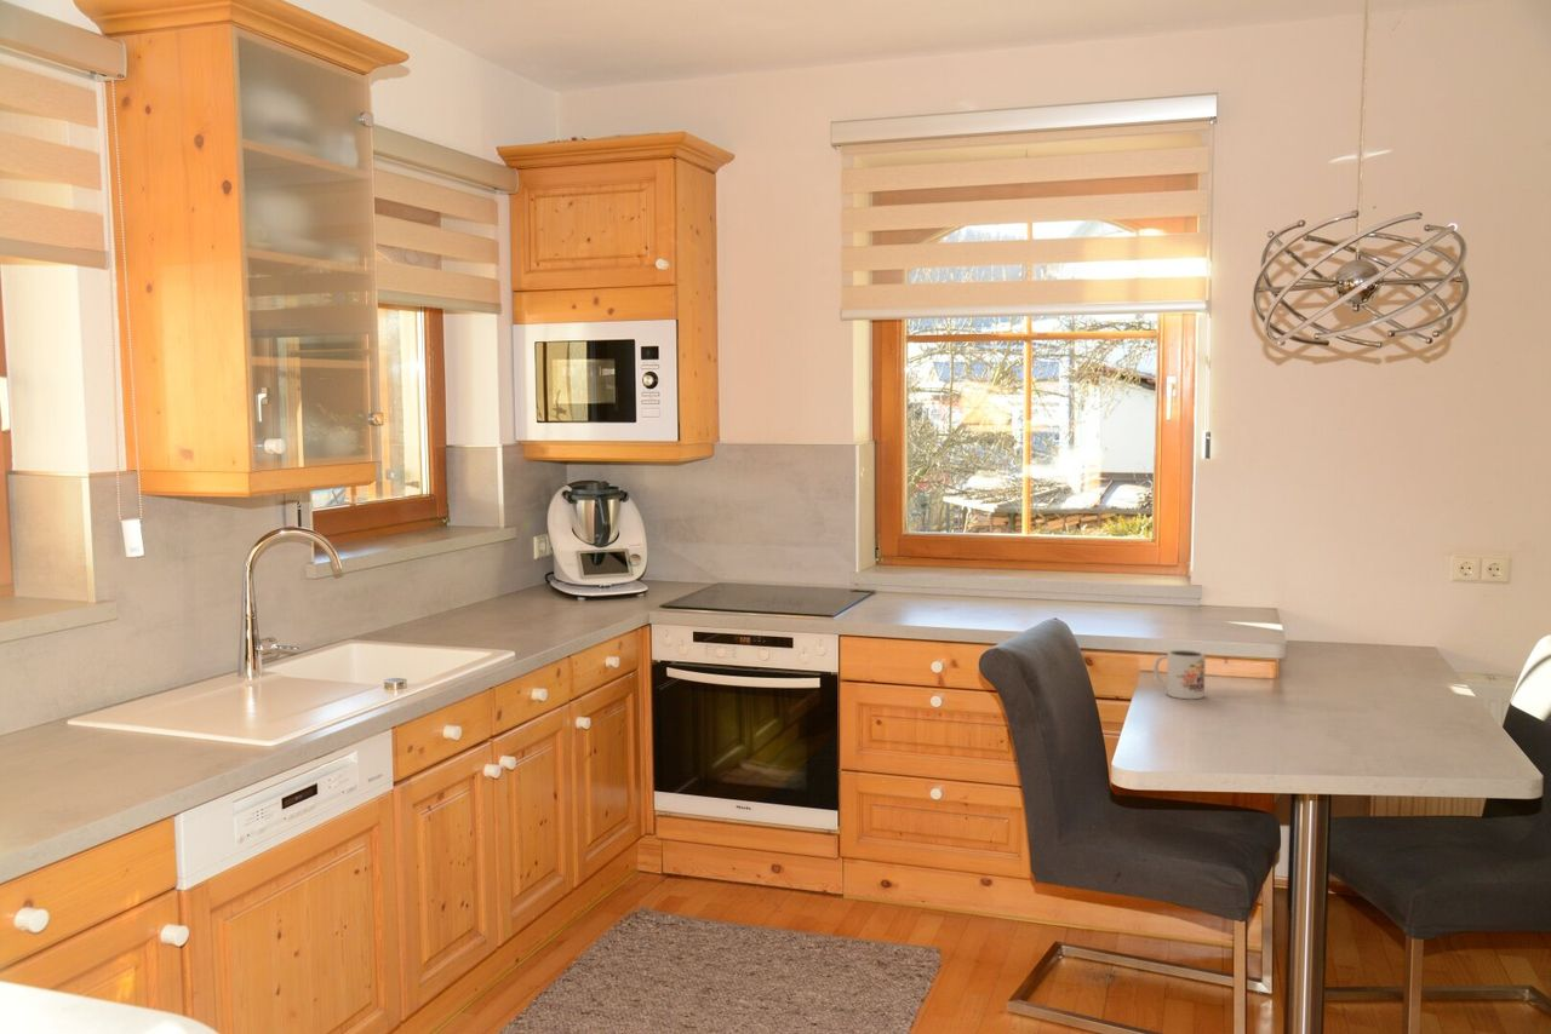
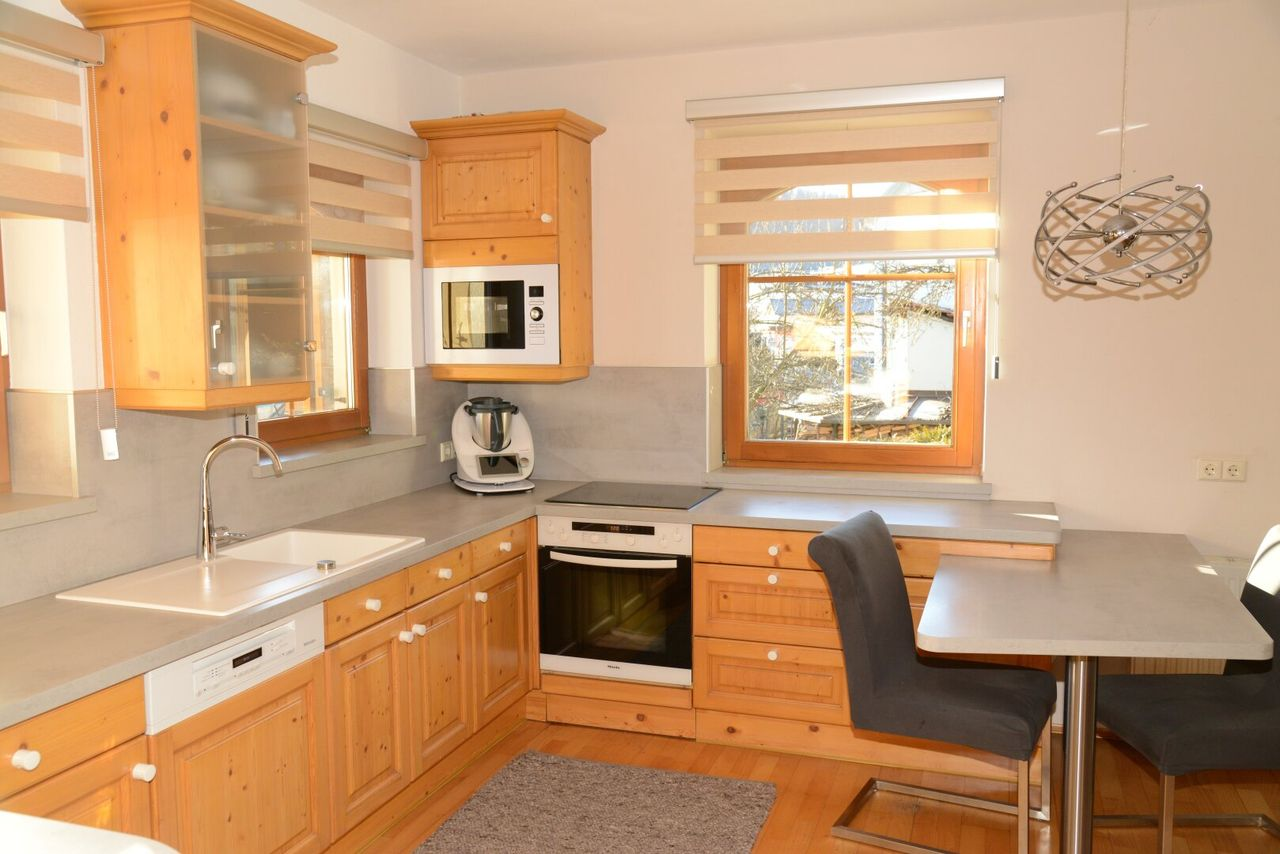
- mug [1152,649,1207,700]
